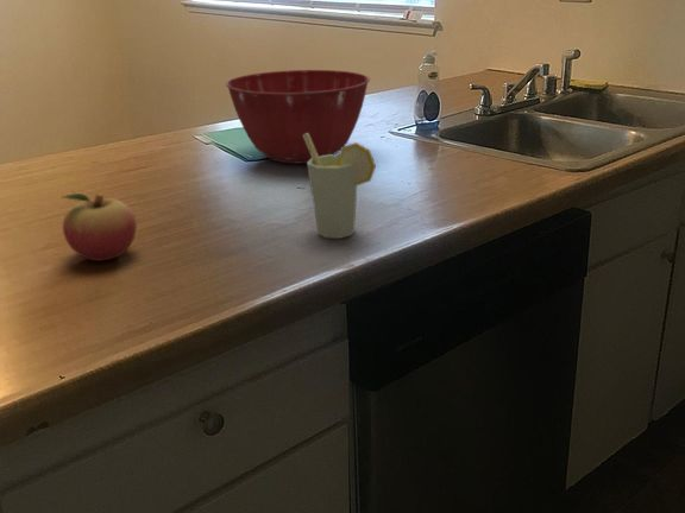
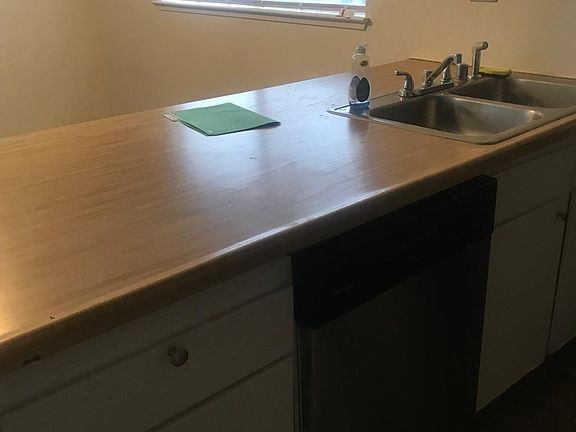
- mixing bowl [225,69,371,164]
- cup [303,133,377,240]
- fruit [62,192,138,262]
